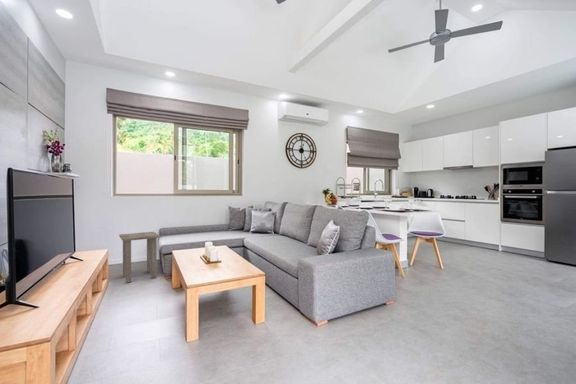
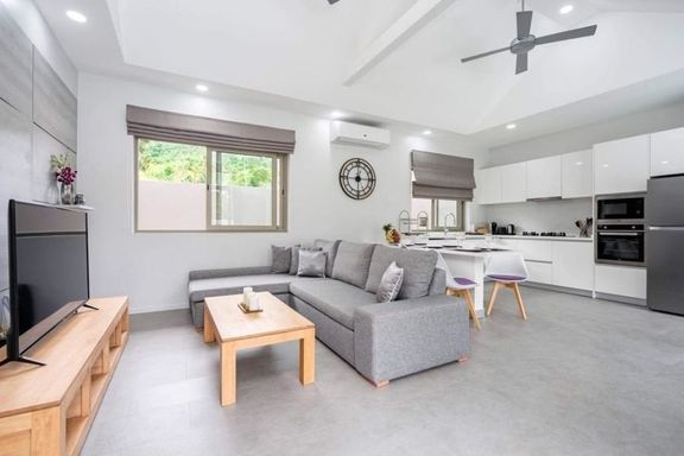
- side table [118,231,161,284]
